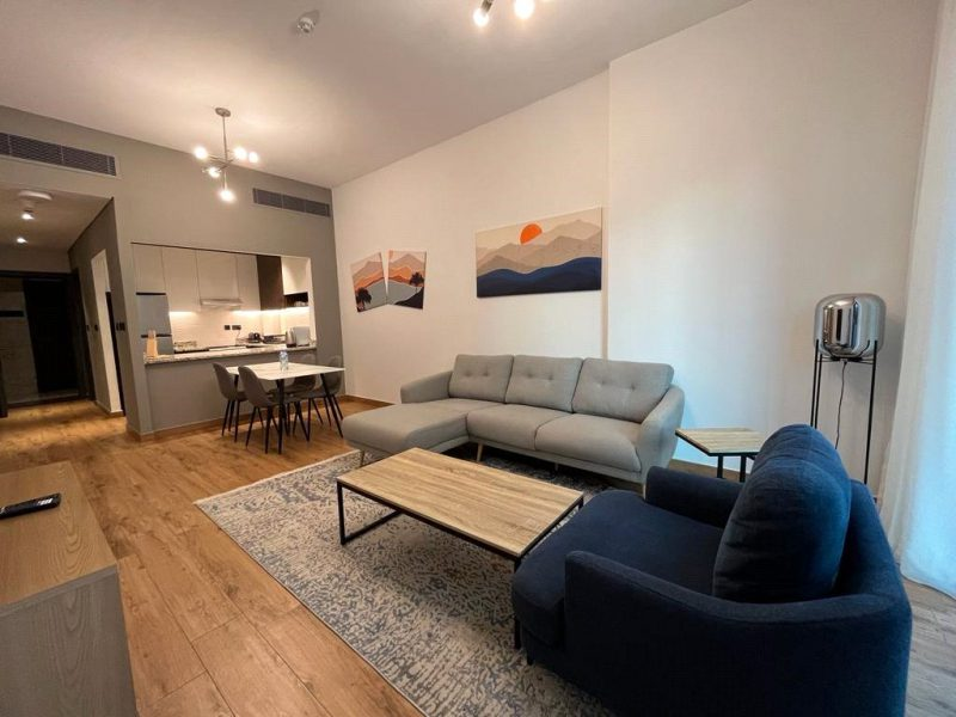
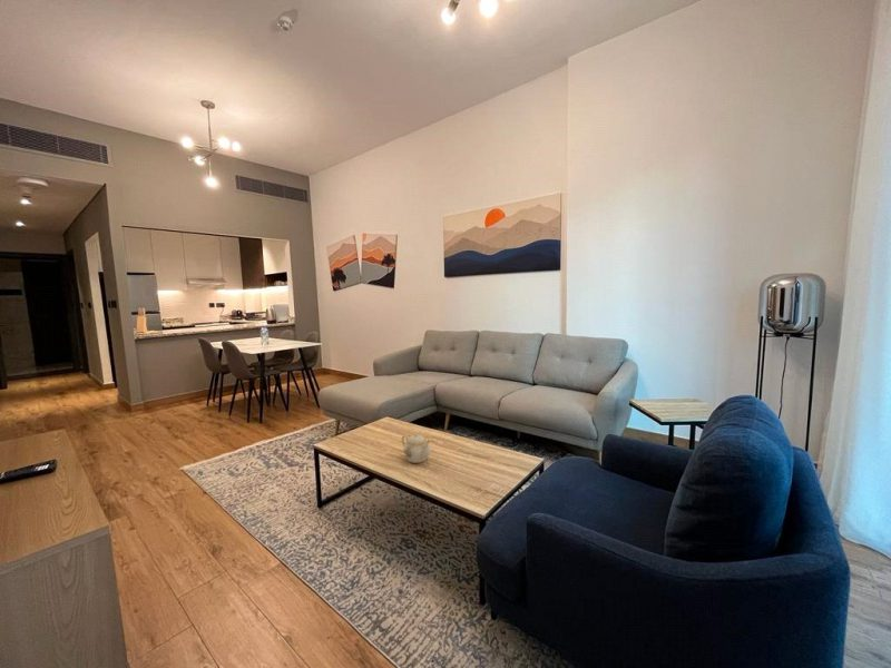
+ teapot [401,433,432,464]
